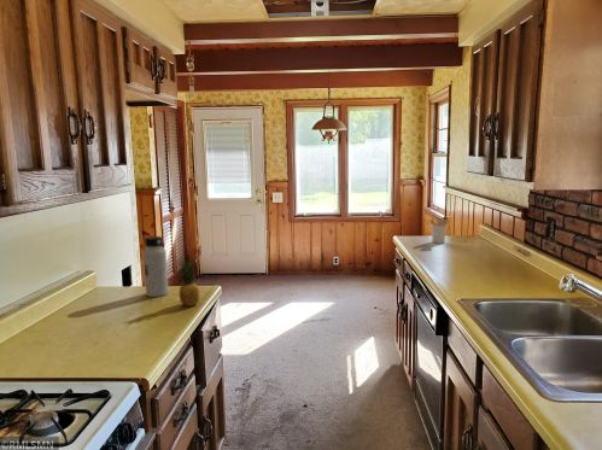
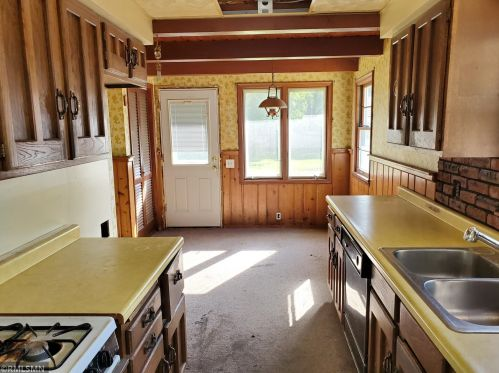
- fruit [179,258,200,308]
- water bottle [142,235,170,298]
- utensil holder [428,215,450,245]
